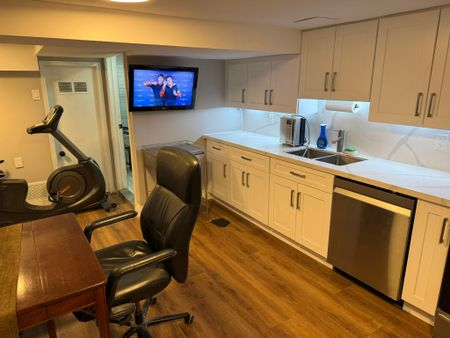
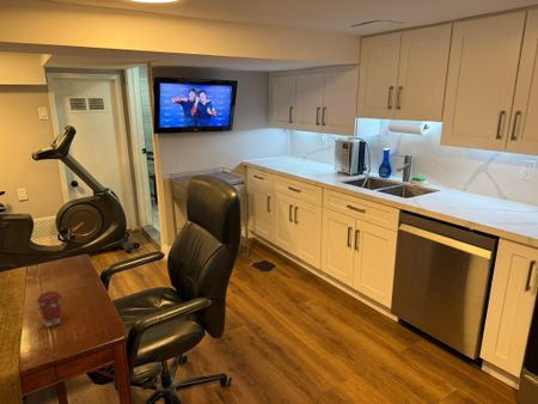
+ coffee cup [36,290,63,329]
